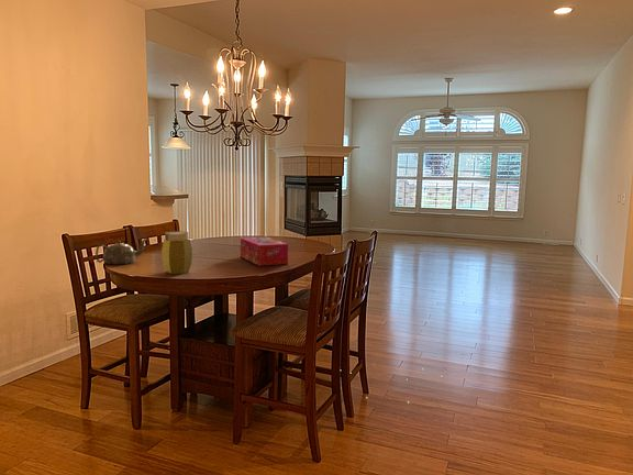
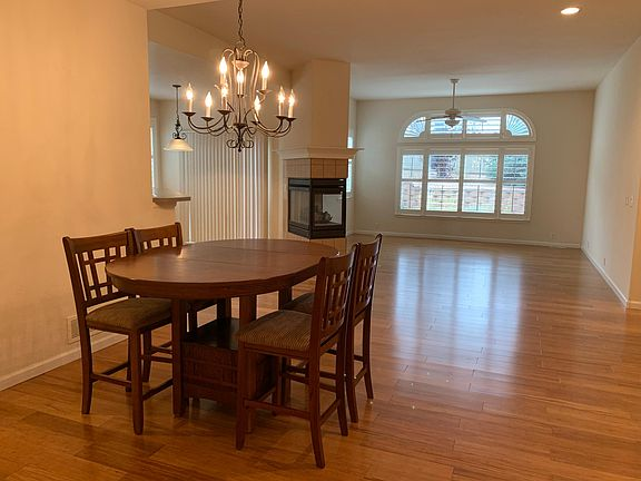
- tissue box [240,236,289,267]
- jar [160,231,193,275]
- teapot [95,238,148,265]
